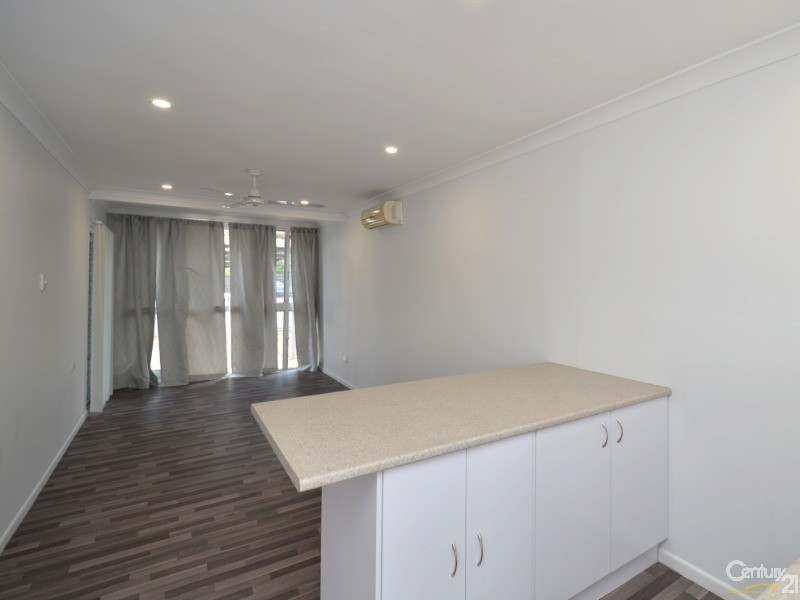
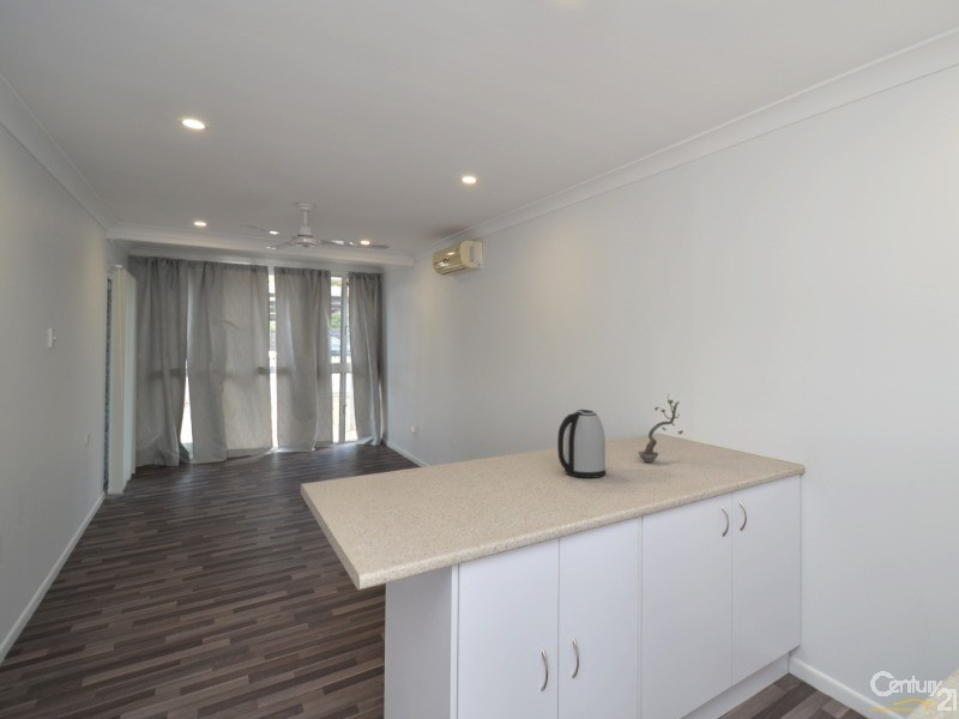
+ plant [638,394,684,464]
+ kettle [556,409,607,479]
